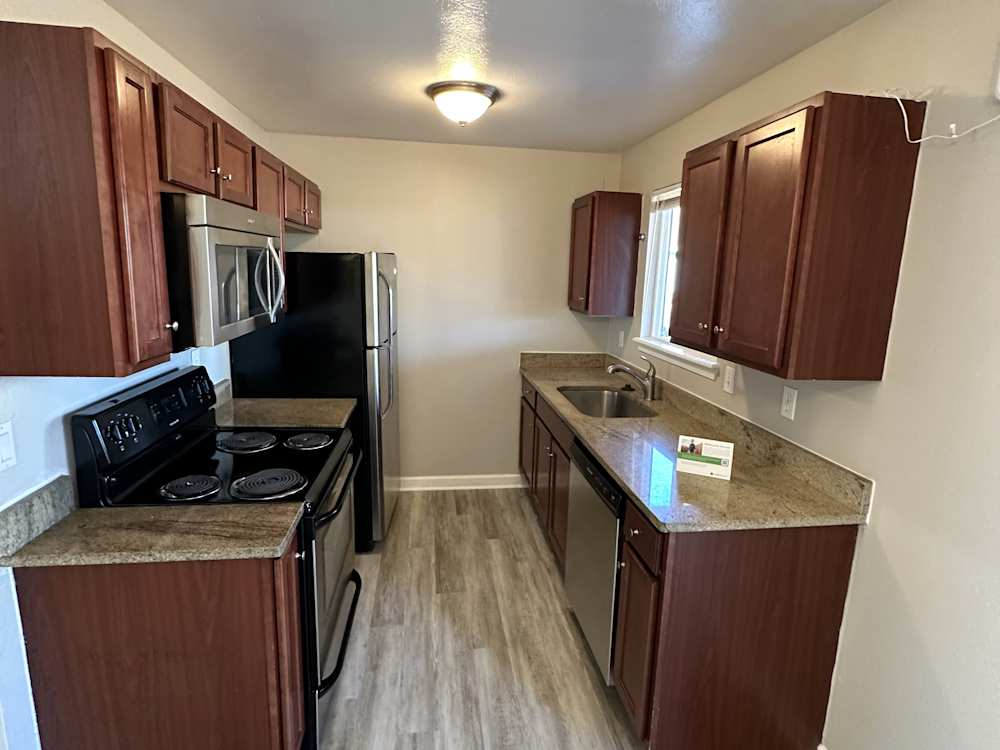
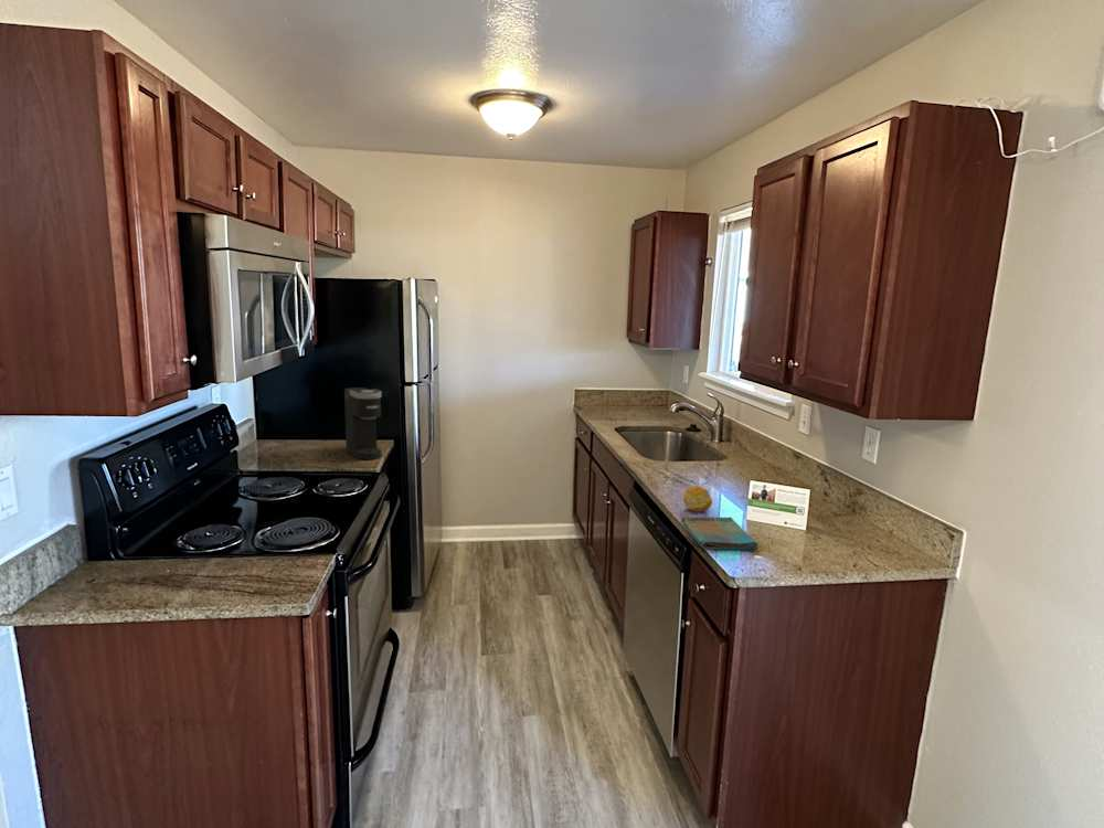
+ fruit [682,485,713,513]
+ dish towel [680,516,760,551]
+ coffee maker [343,386,383,461]
